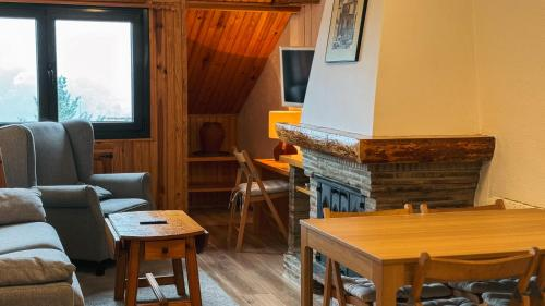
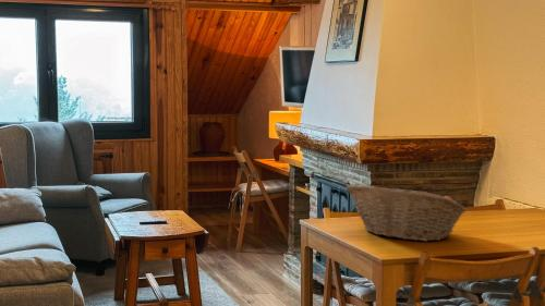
+ fruit basket [344,183,468,243]
